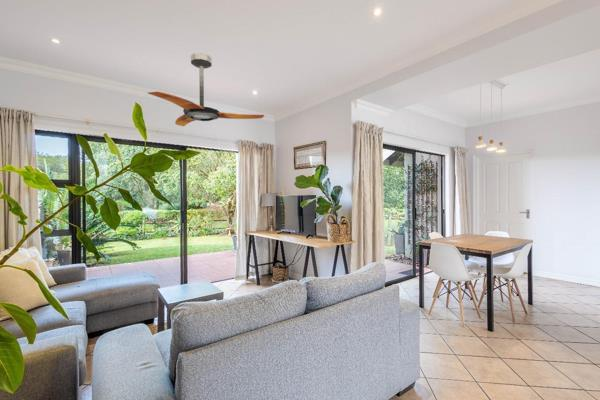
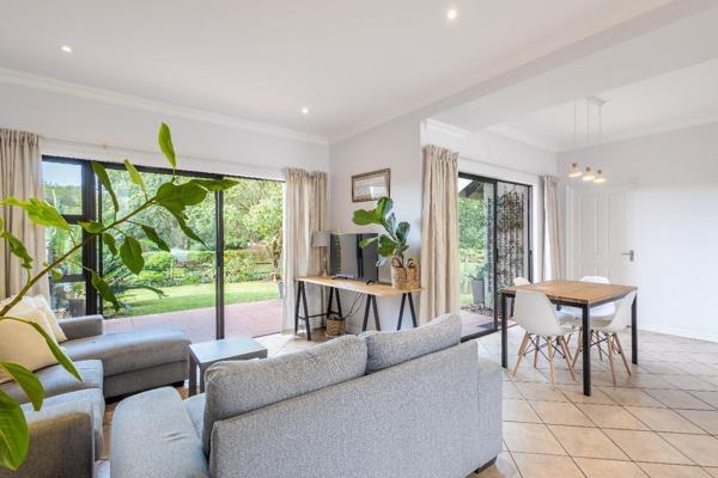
- ceiling fan [147,52,265,127]
